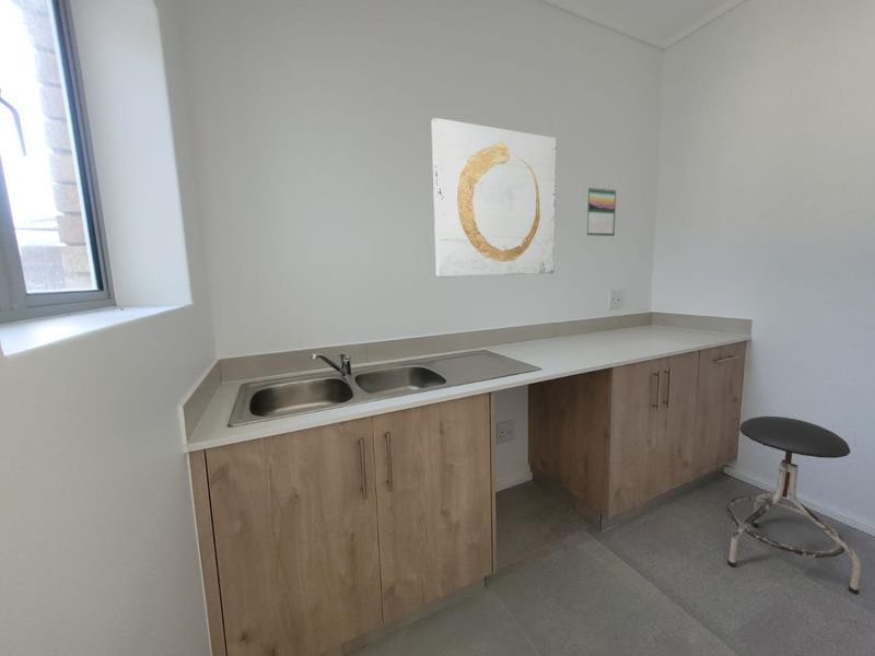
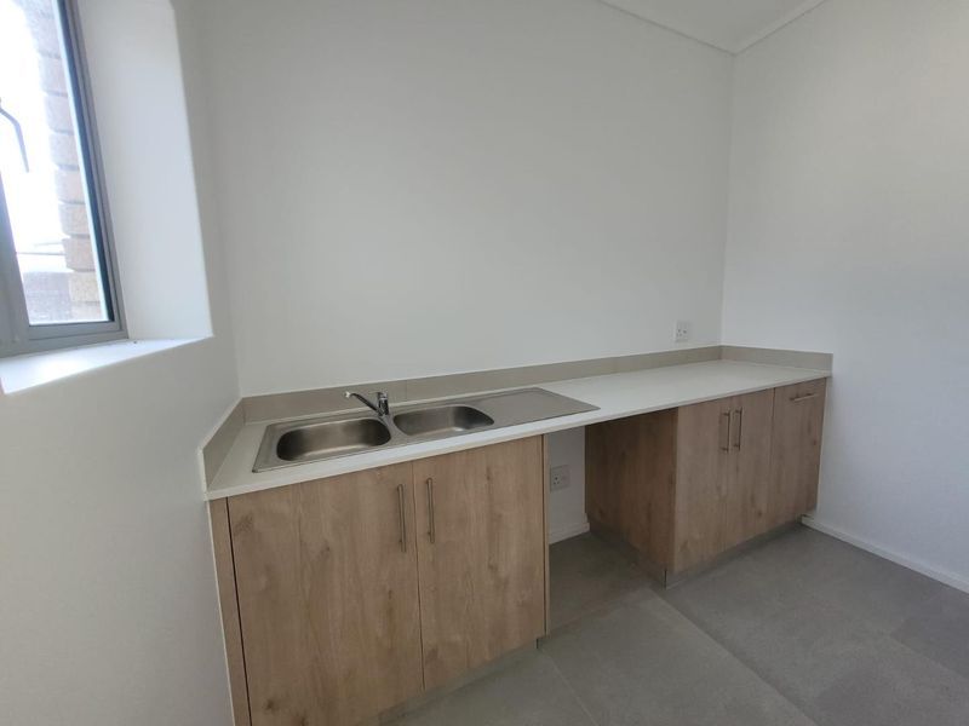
- stool [724,415,862,596]
- wall art [431,117,557,278]
- calendar [585,186,617,237]
